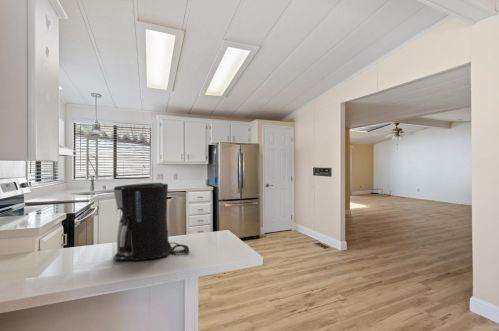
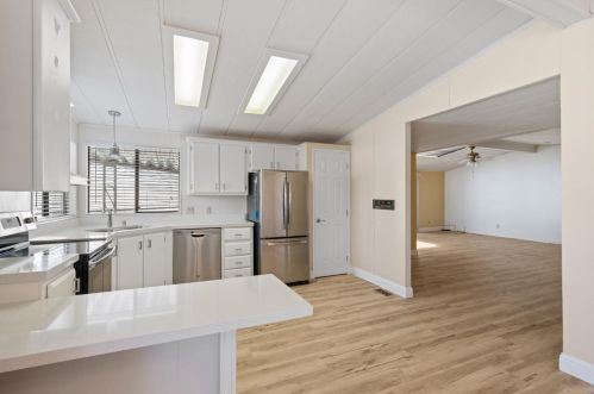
- coffee maker [112,182,190,262]
